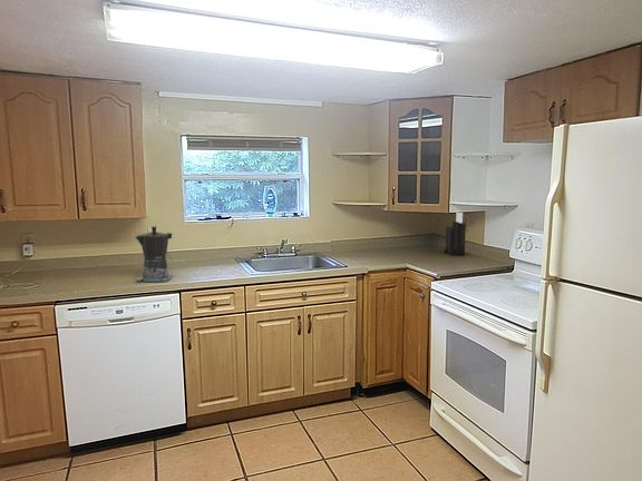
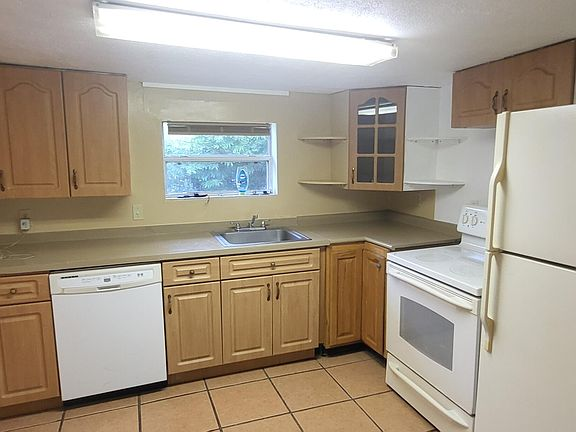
- knife block [444,212,467,256]
- coffee maker [134,225,175,283]
